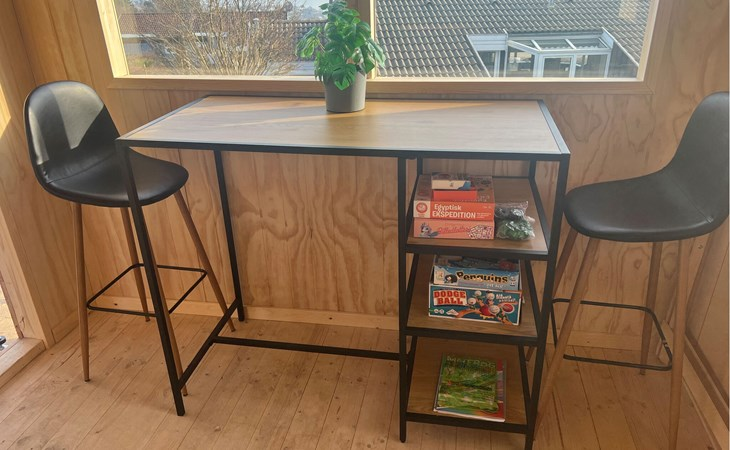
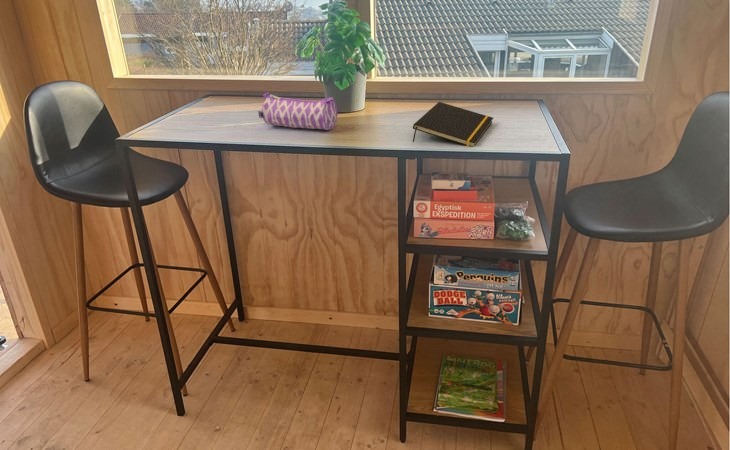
+ pencil case [257,92,338,131]
+ notepad [412,101,494,148]
